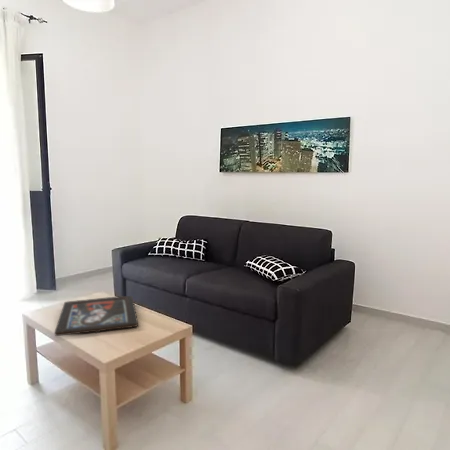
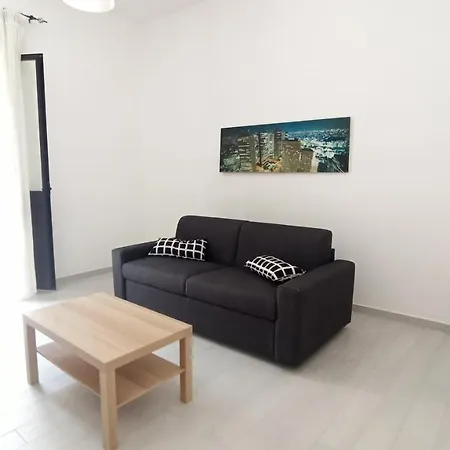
- religious icon [54,295,139,337]
